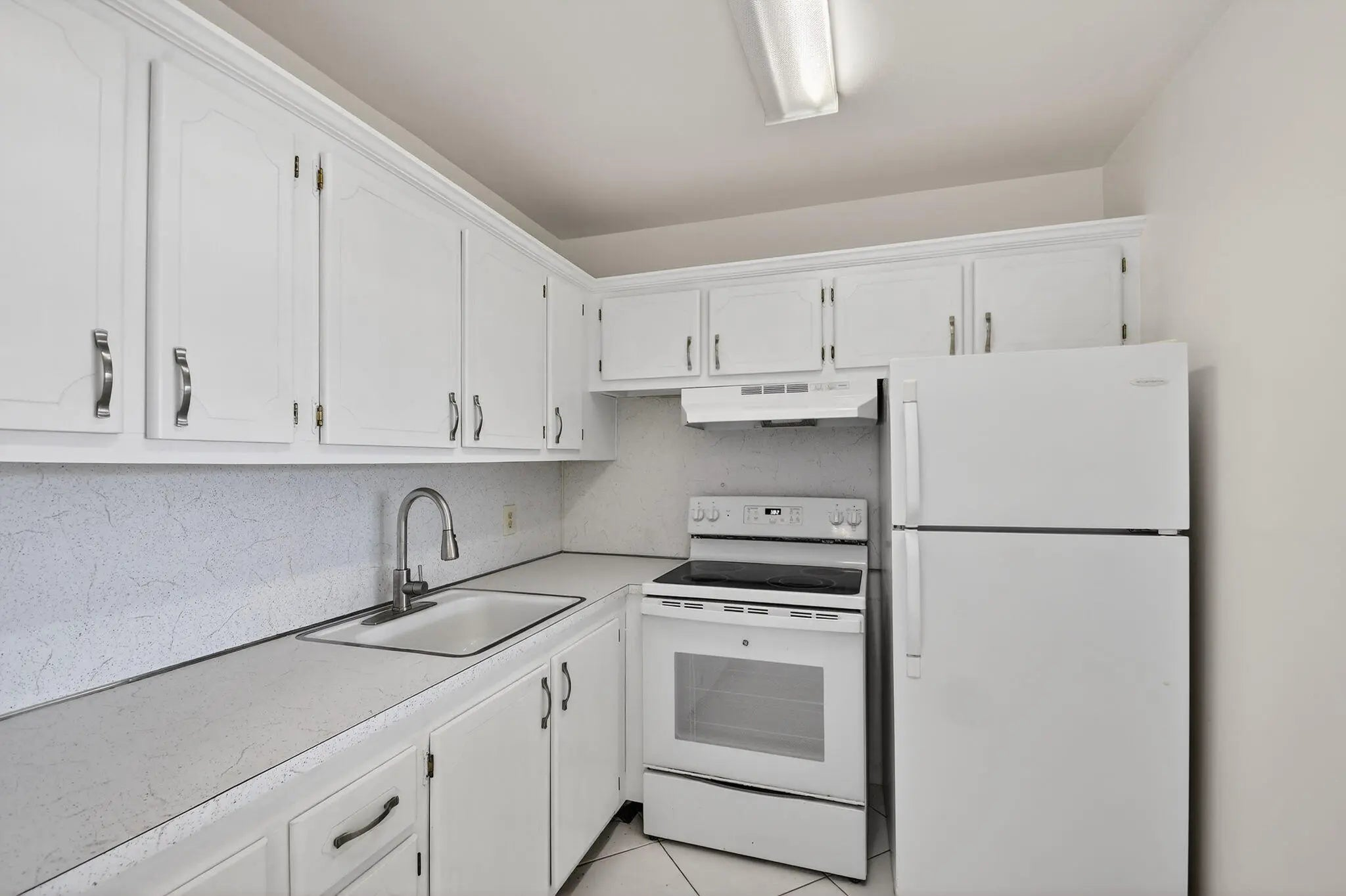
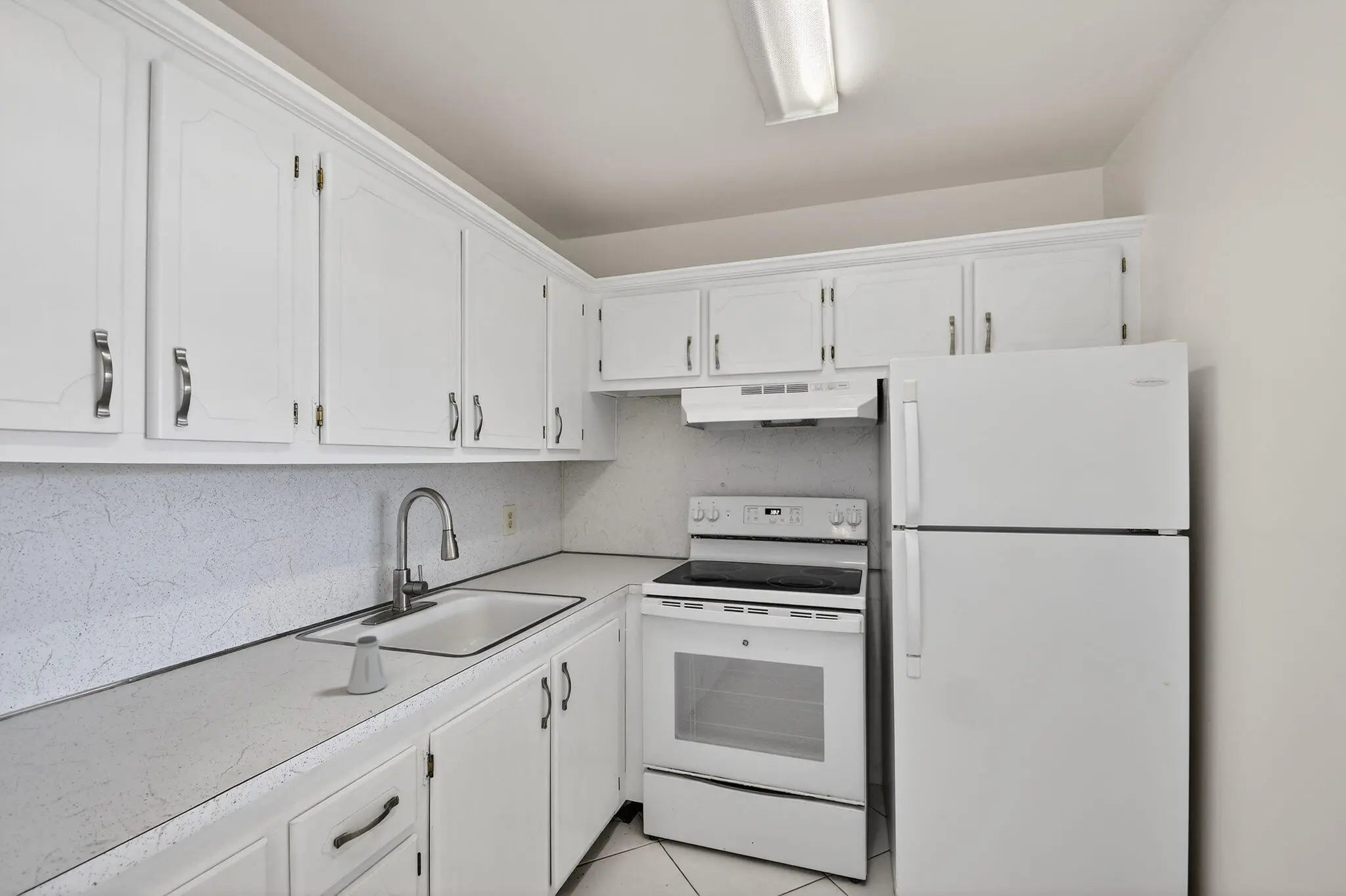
+ saltshaker [346,635,387,694]
